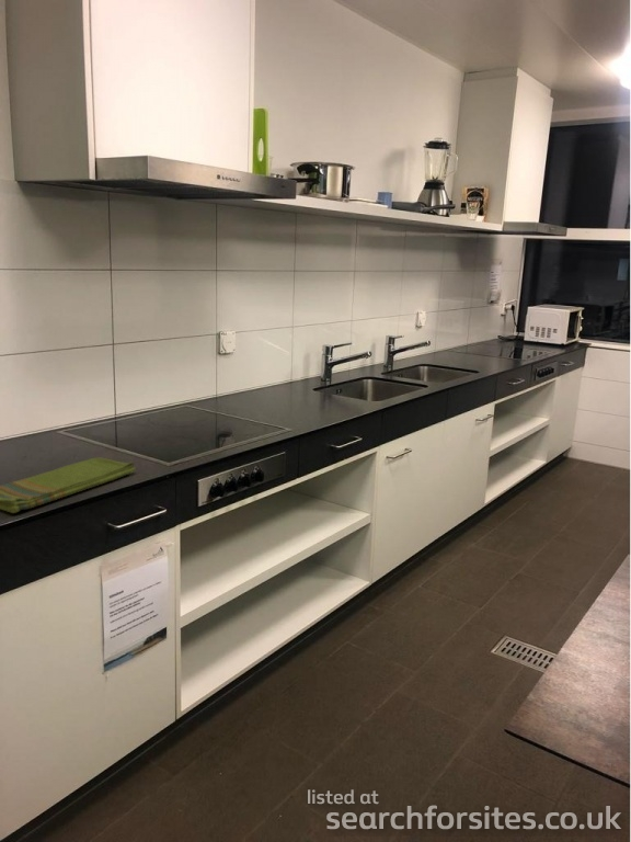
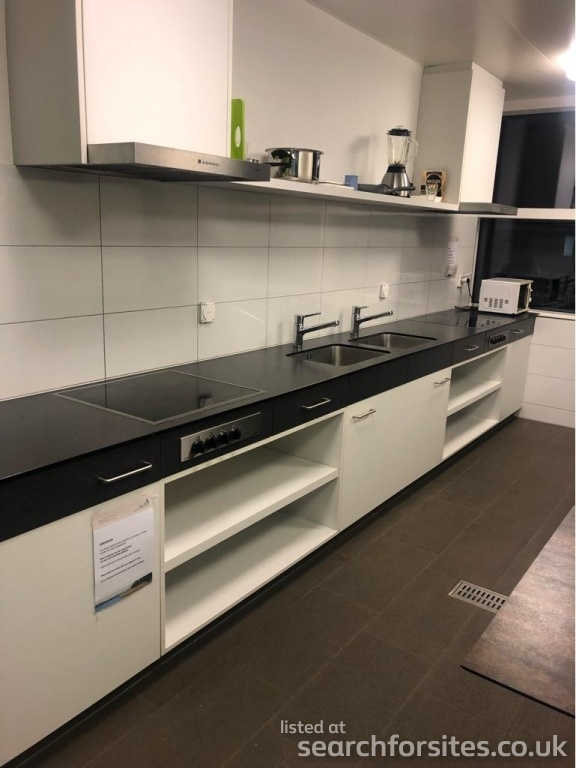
- dish towel [0,457,136,514]
